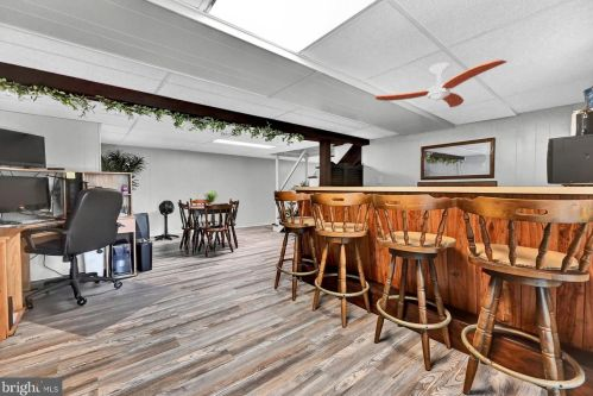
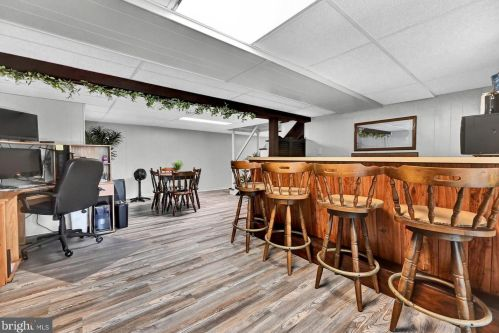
- ceiling fan [374,58,509,108]
